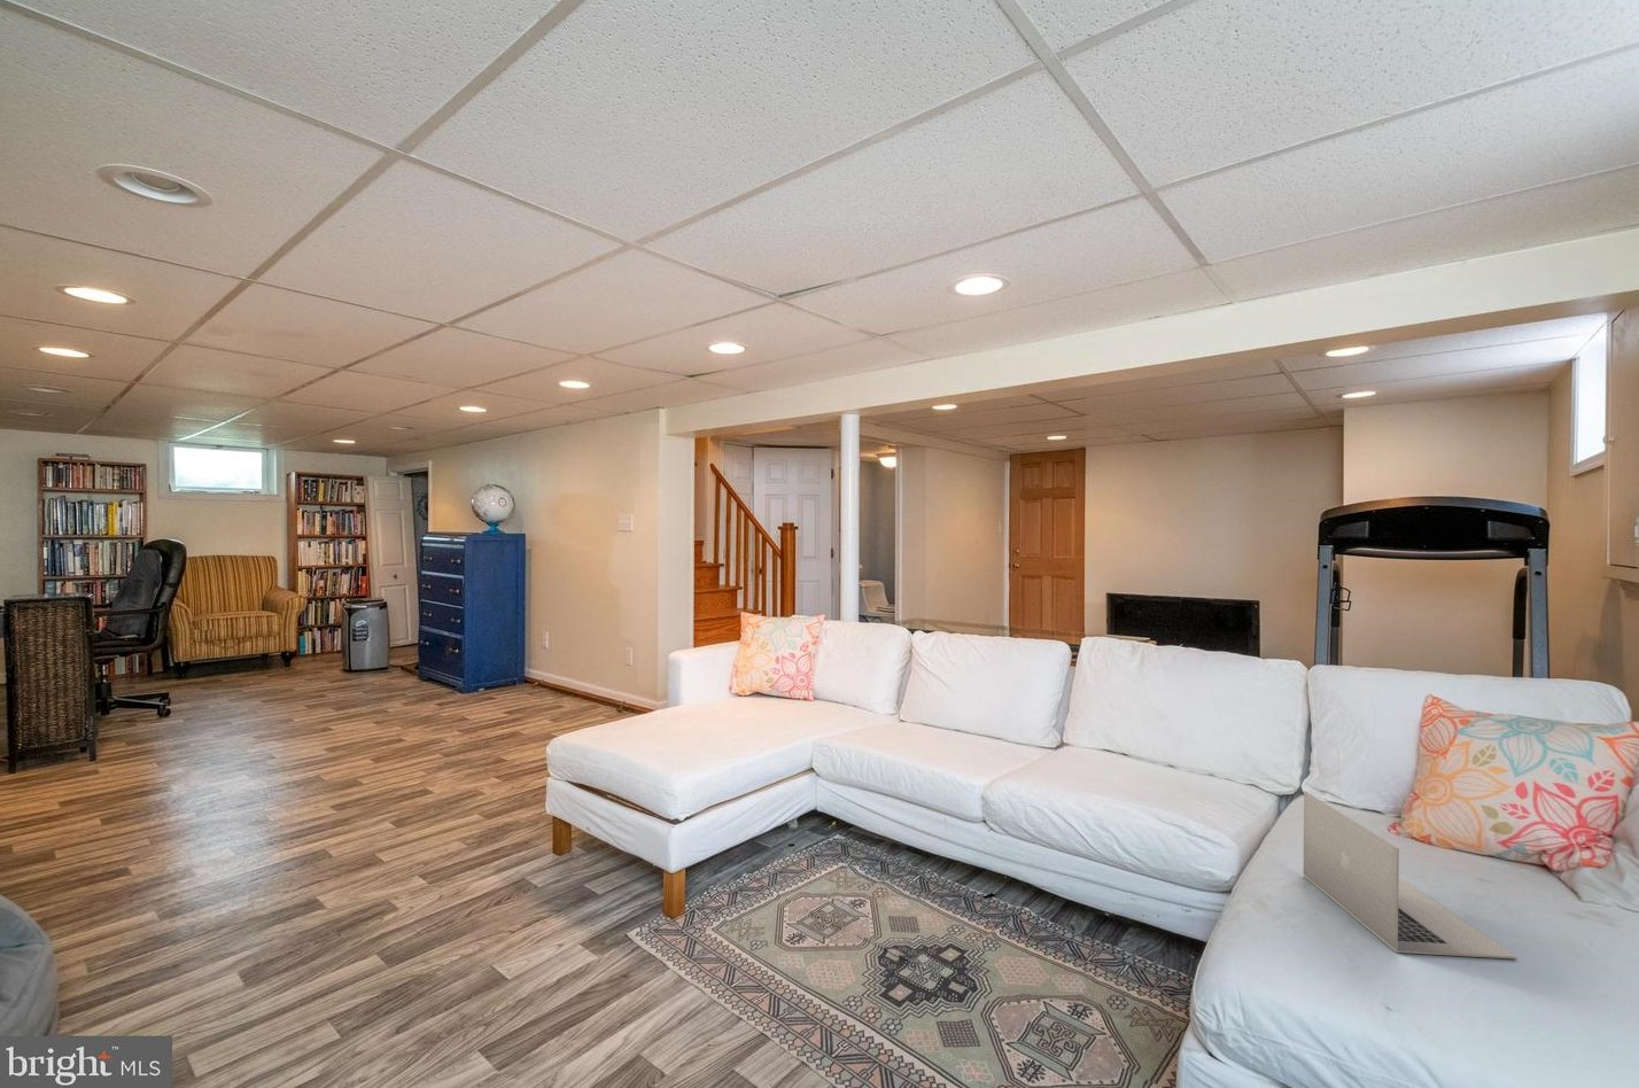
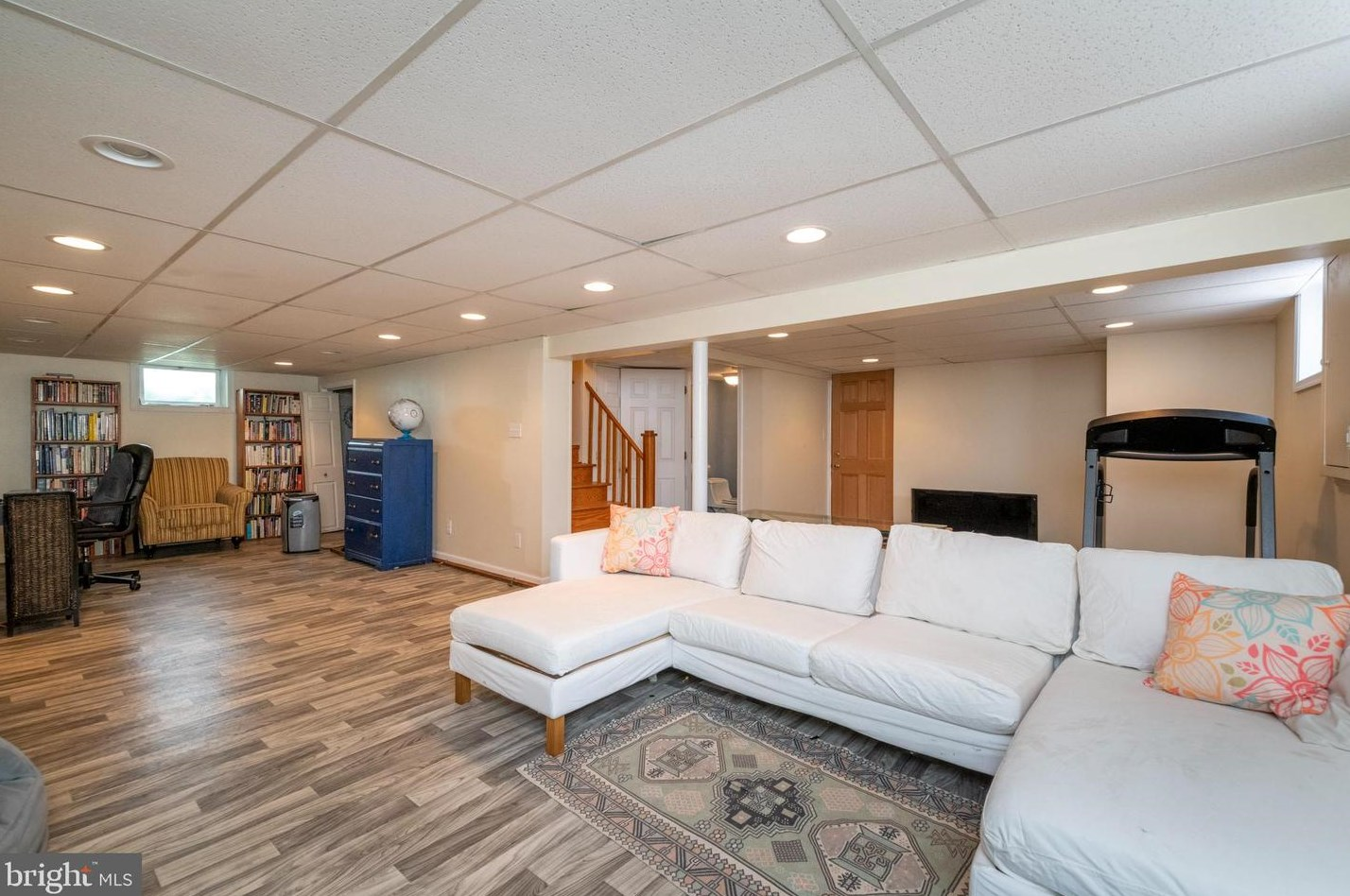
- laptop [1303,789,1519,960]
